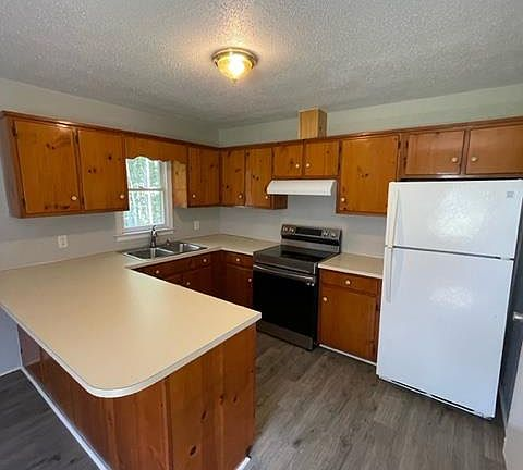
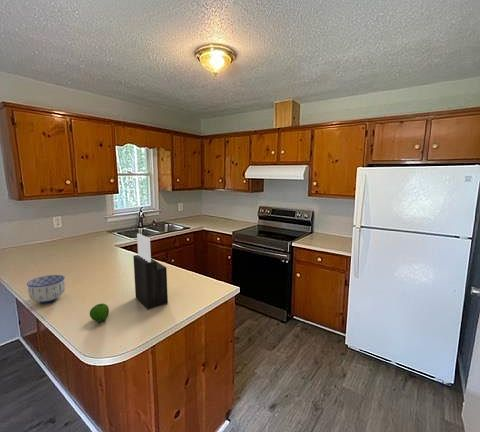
+ knife block [132,233,169,311]
+ bowl [26,274,66,304]
+ apple [89,303,110,323]
